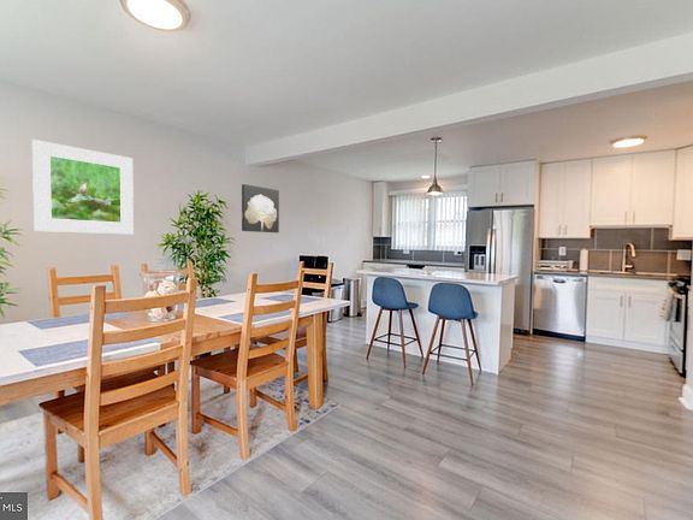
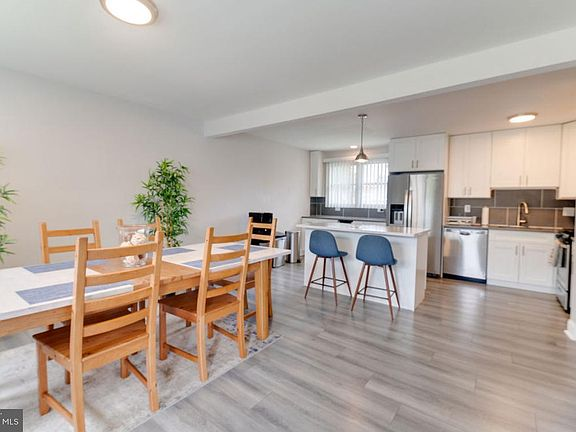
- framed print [31,138,135,235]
- wall art [241,183,280,234]
